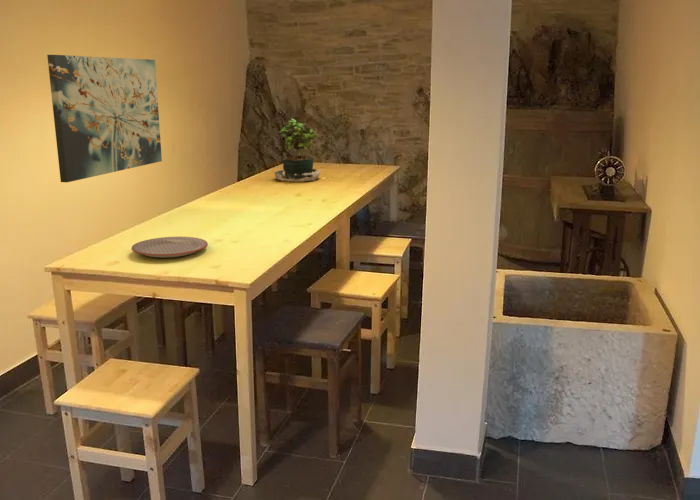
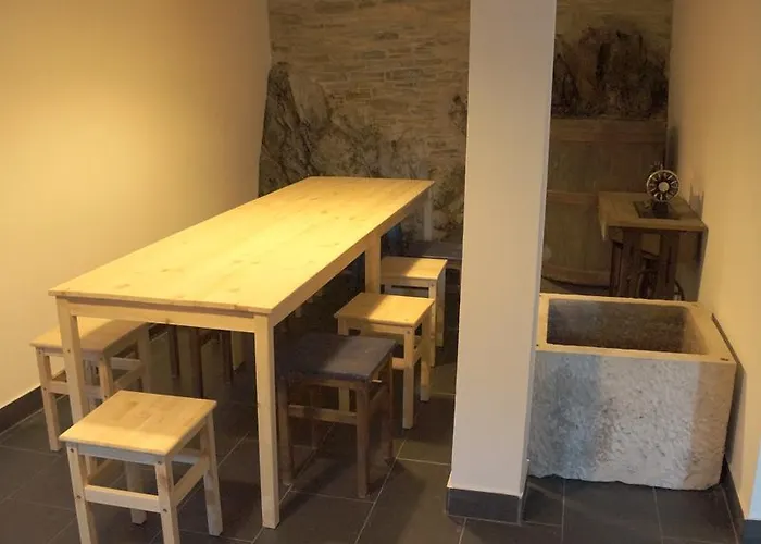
- wall art [46,54,163,183]
- potted plant [273,117,333,182]
- plate [130,236,209,259]
